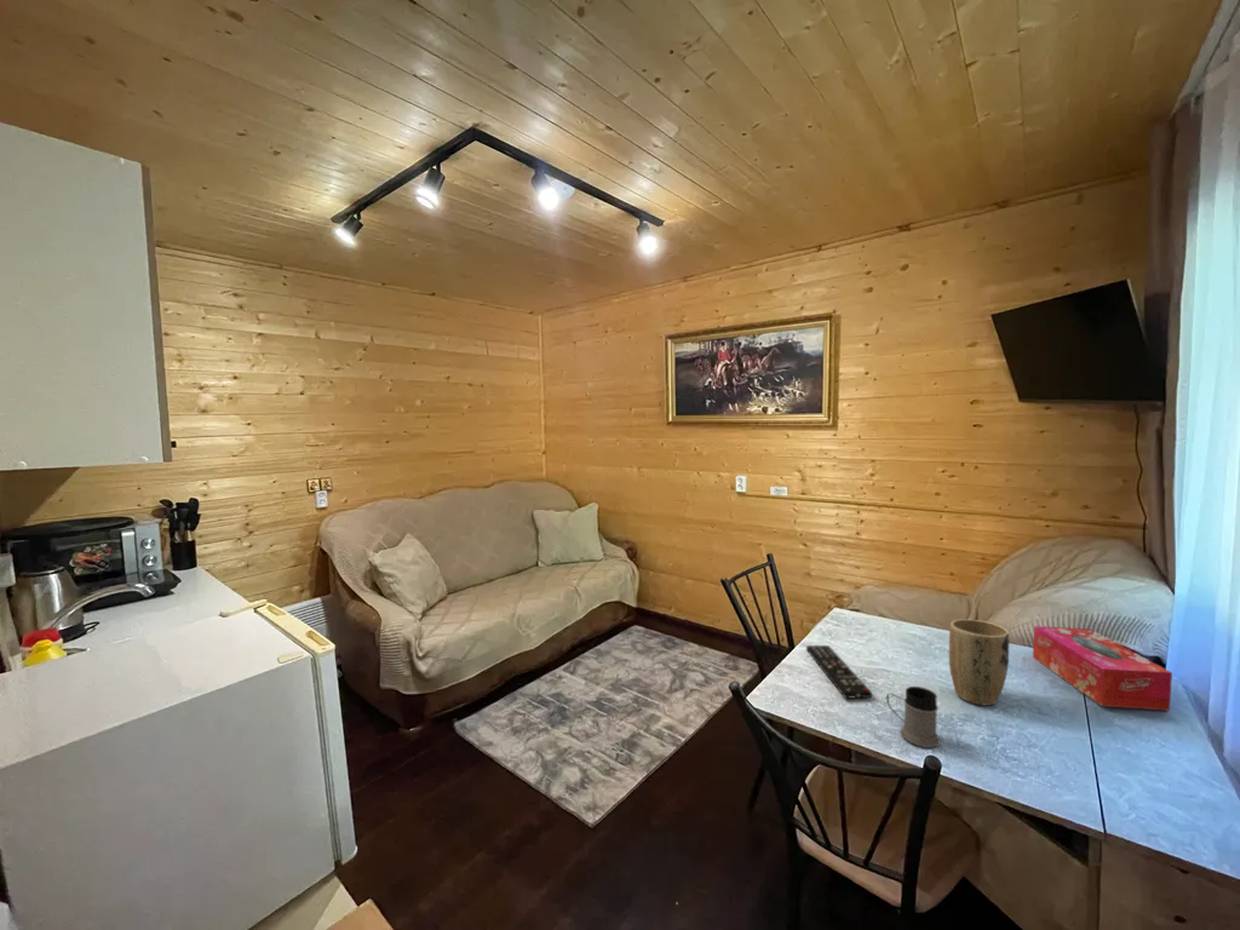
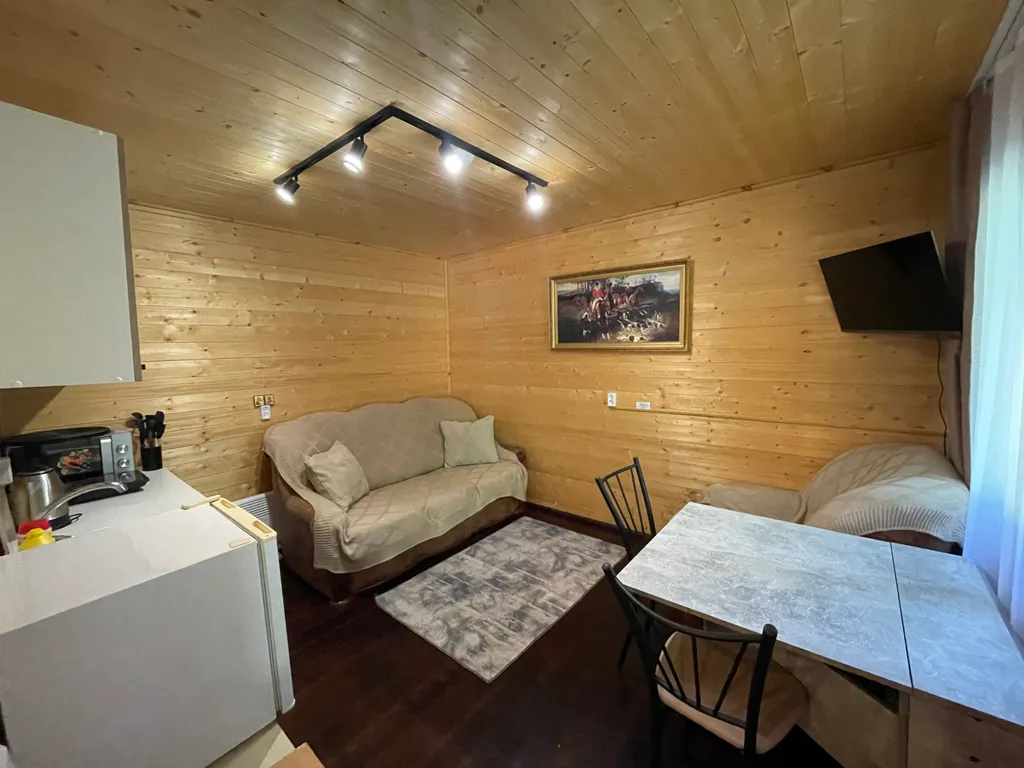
- tissue box [1032,625,1173,712]
- plant pot [948,618,1011,707]
- mug [885,685,941,748]
- remote control [805,644,873,699]
